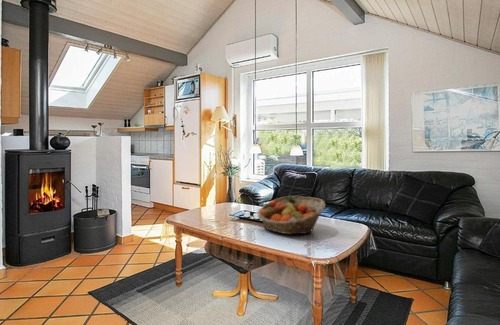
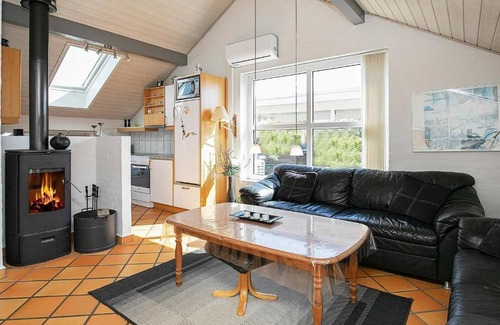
- fruit basket [256,195,326,235]
